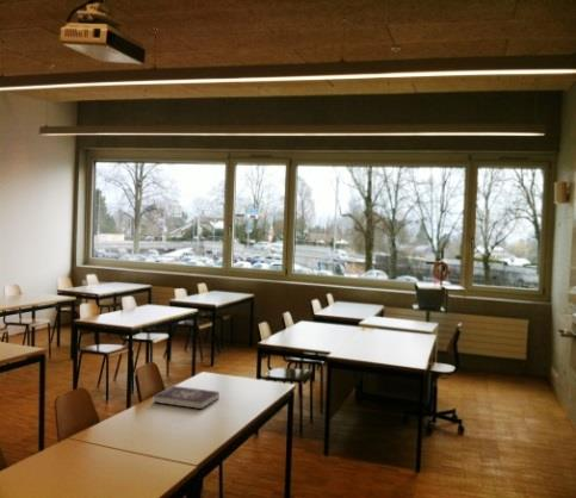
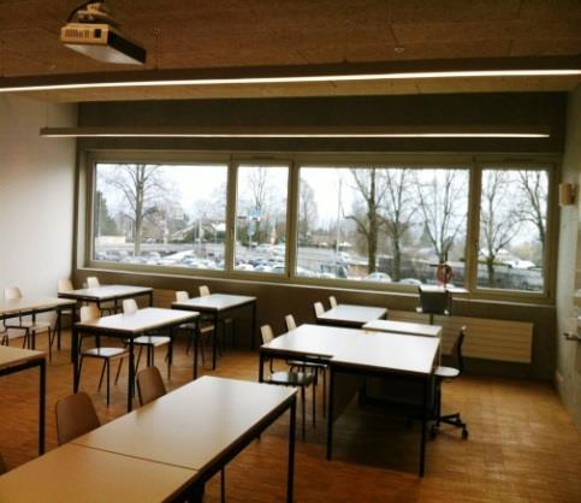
- book [151,385,221,410]
